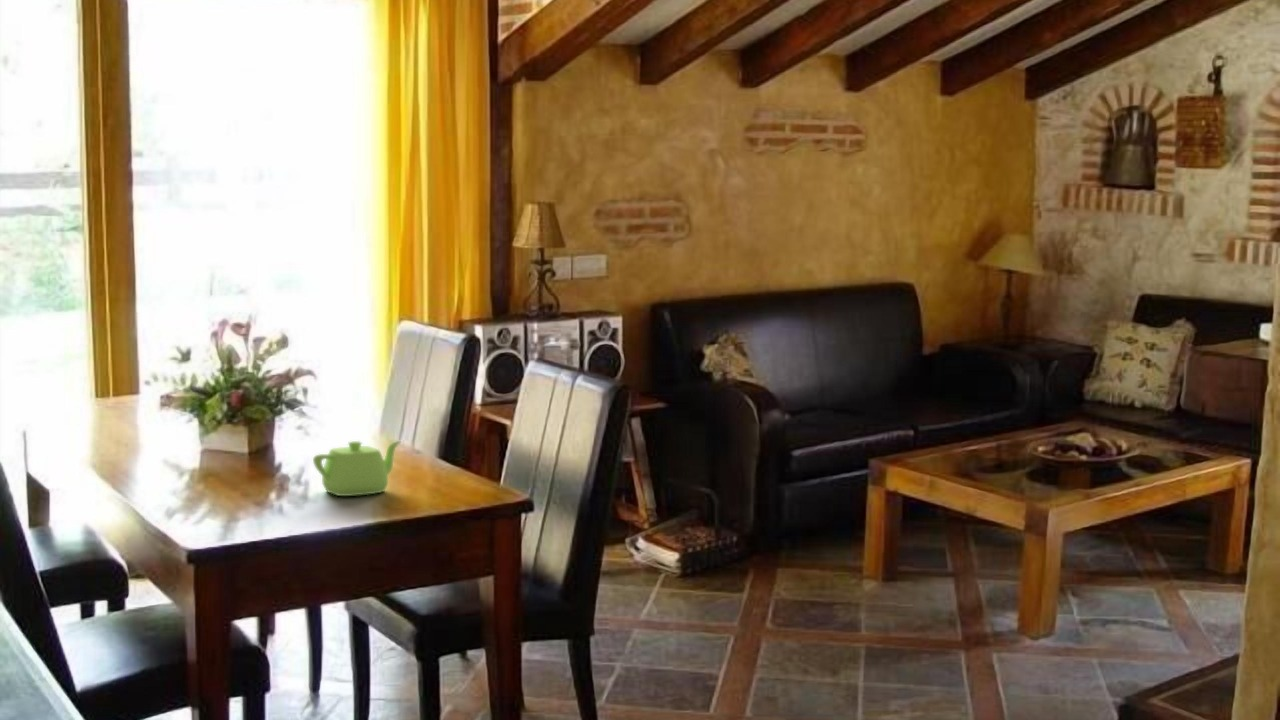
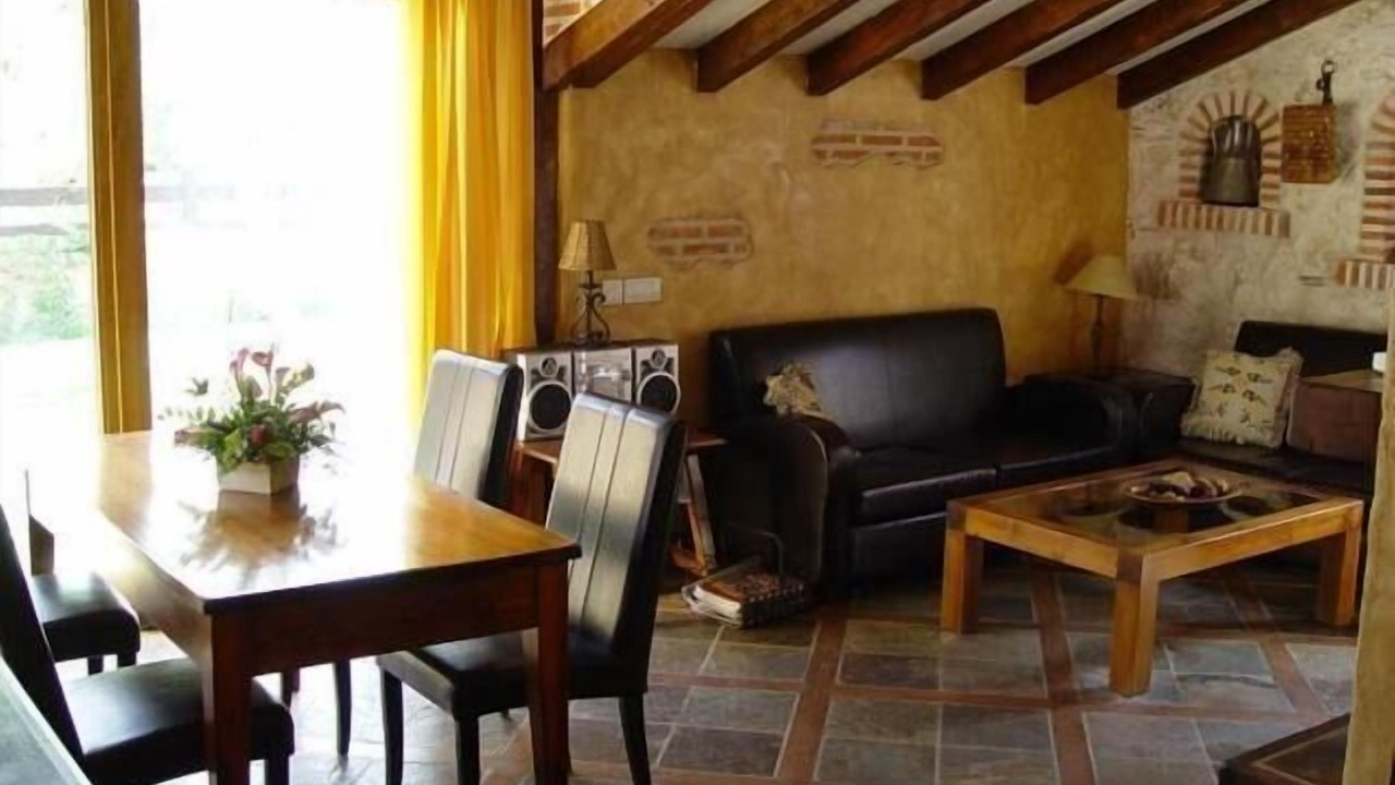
- teapot [312,440,402,497]
